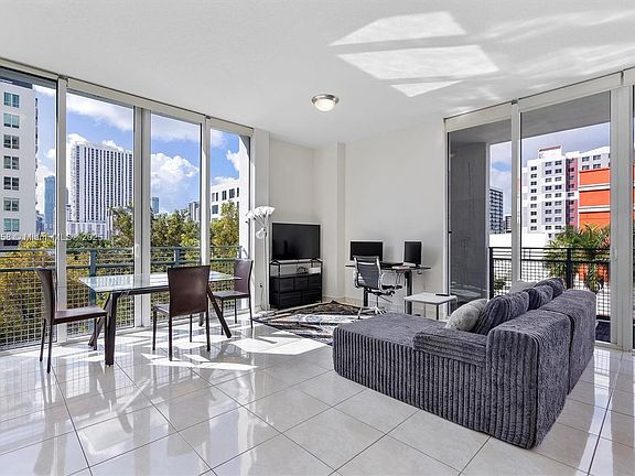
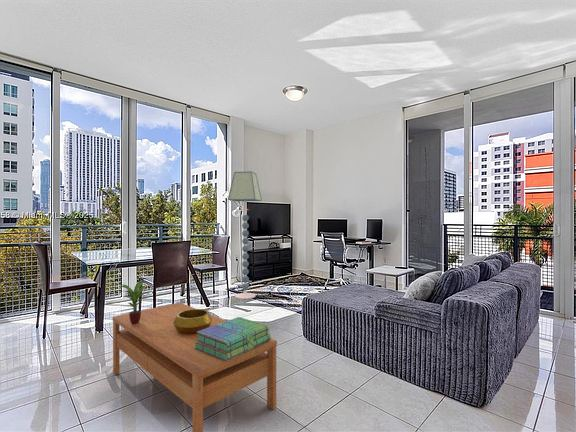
+ stack of books [194,316,272,361]
+ coffee table [111,302,278,432]
+ decorative bowl [173,308,212,335]
+ floor lamp [227,170,263,300]
+ potted plant [120,280,150,324]
